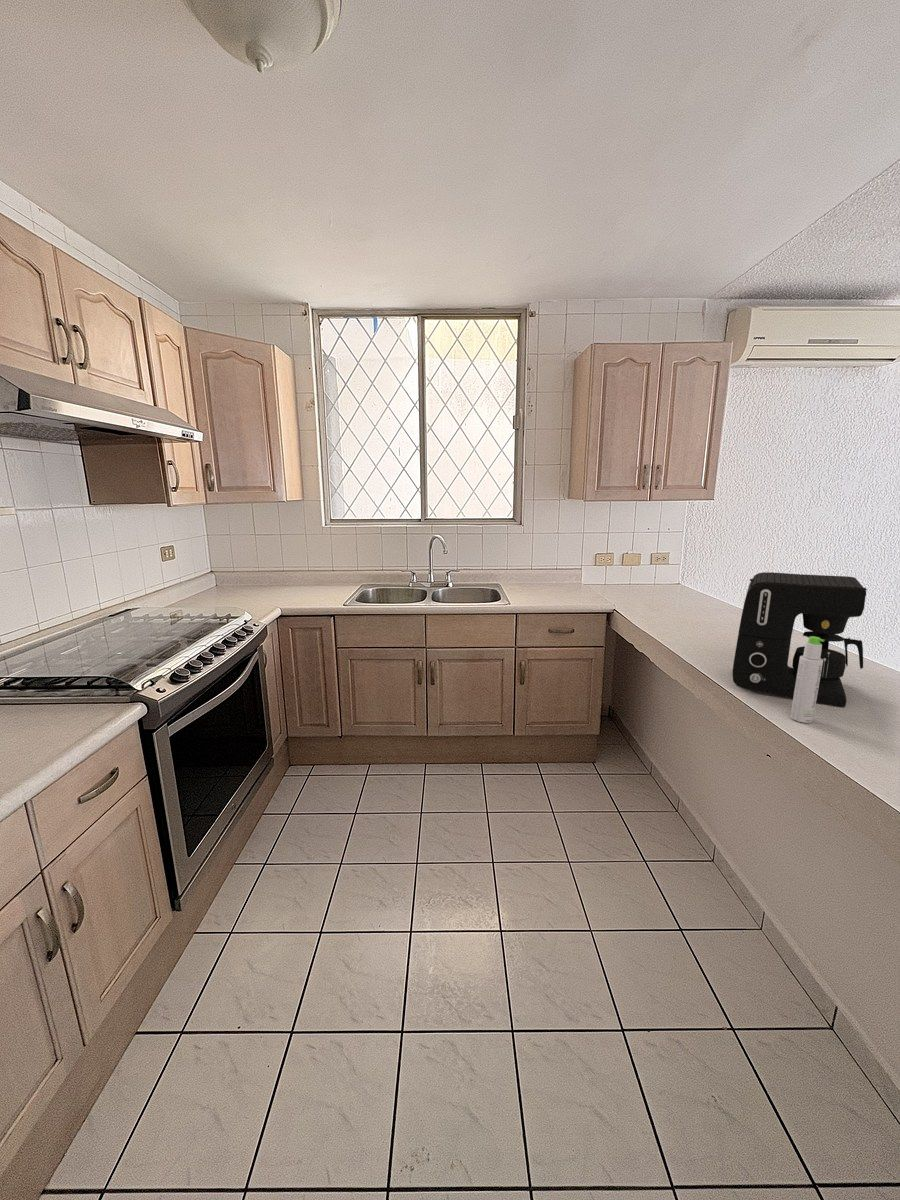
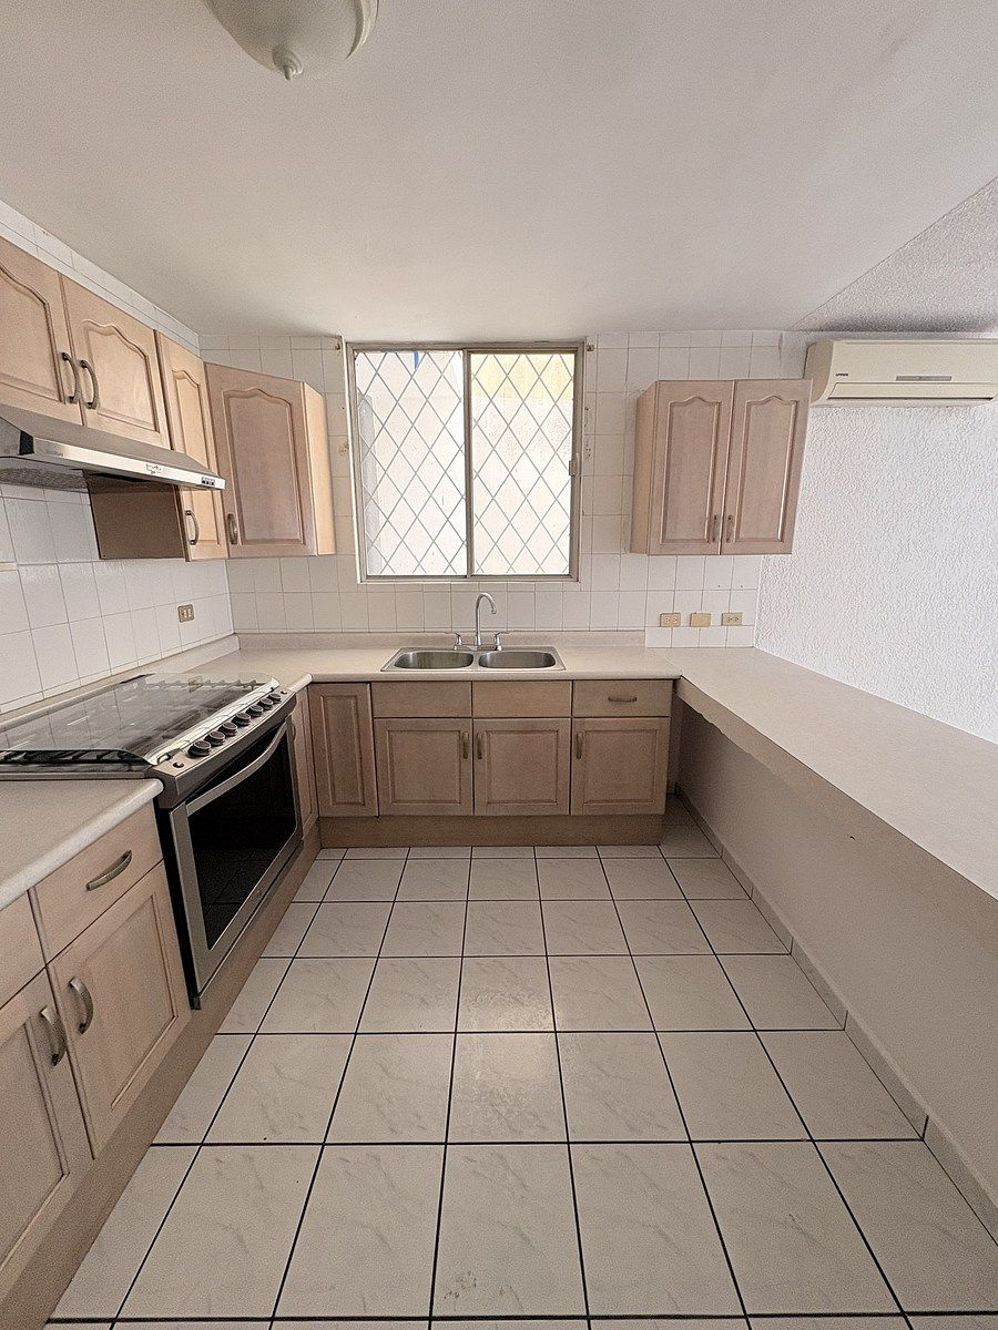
- bottle [789,636,825,724]
- coffee maker [731,571,868,708]
